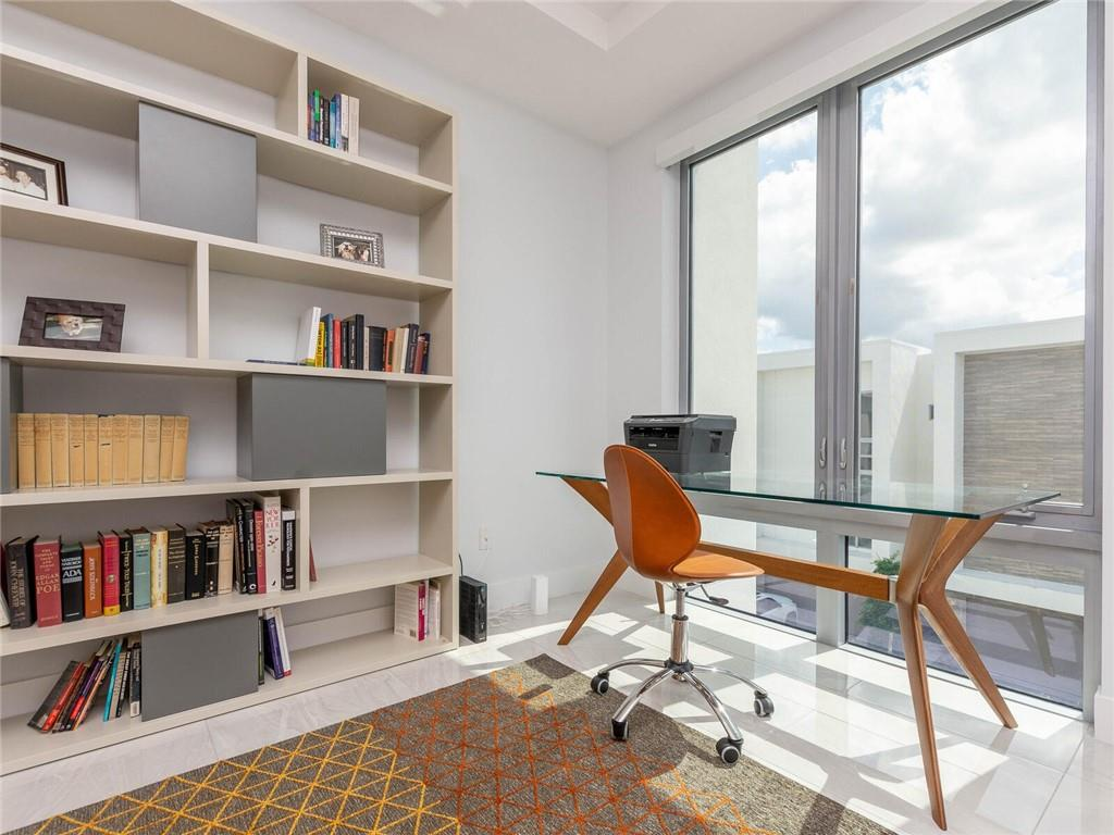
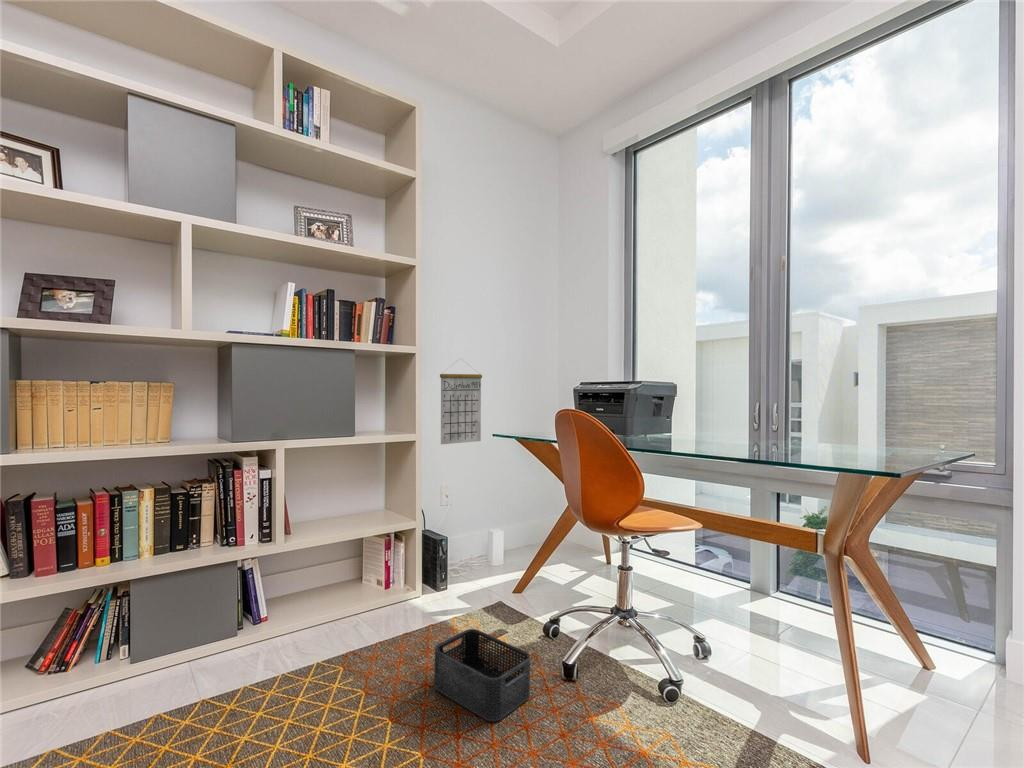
+ calendar [439,359,483,445]
+ storage bin [433,628,531,723]
